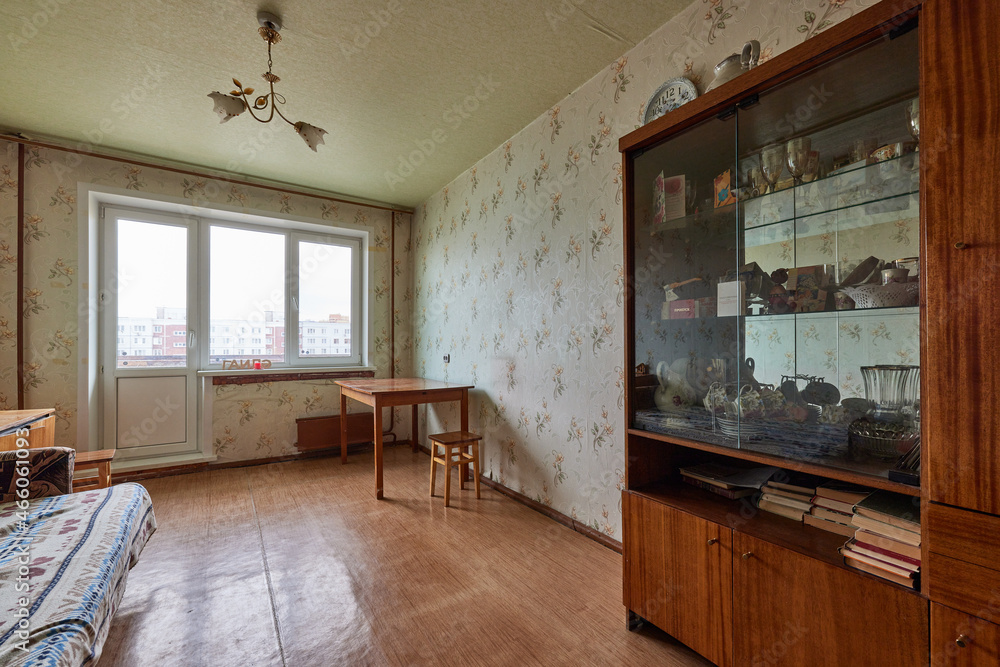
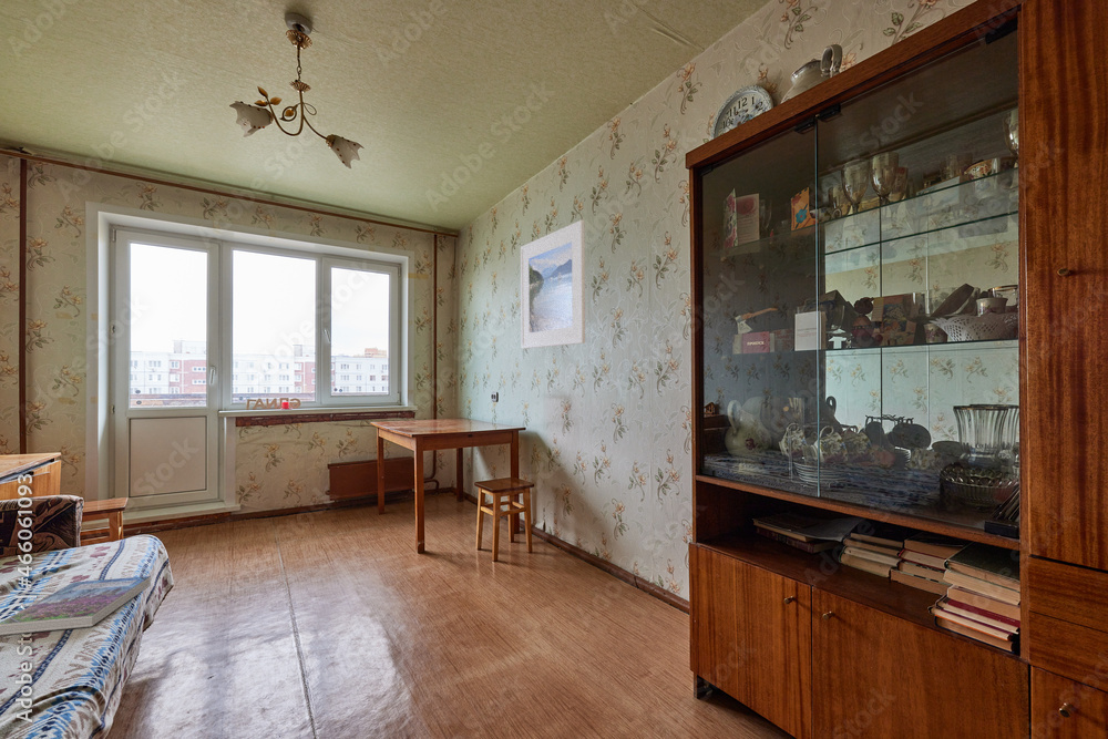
+ book [0,575,152,636]
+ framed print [520,219,586,350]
